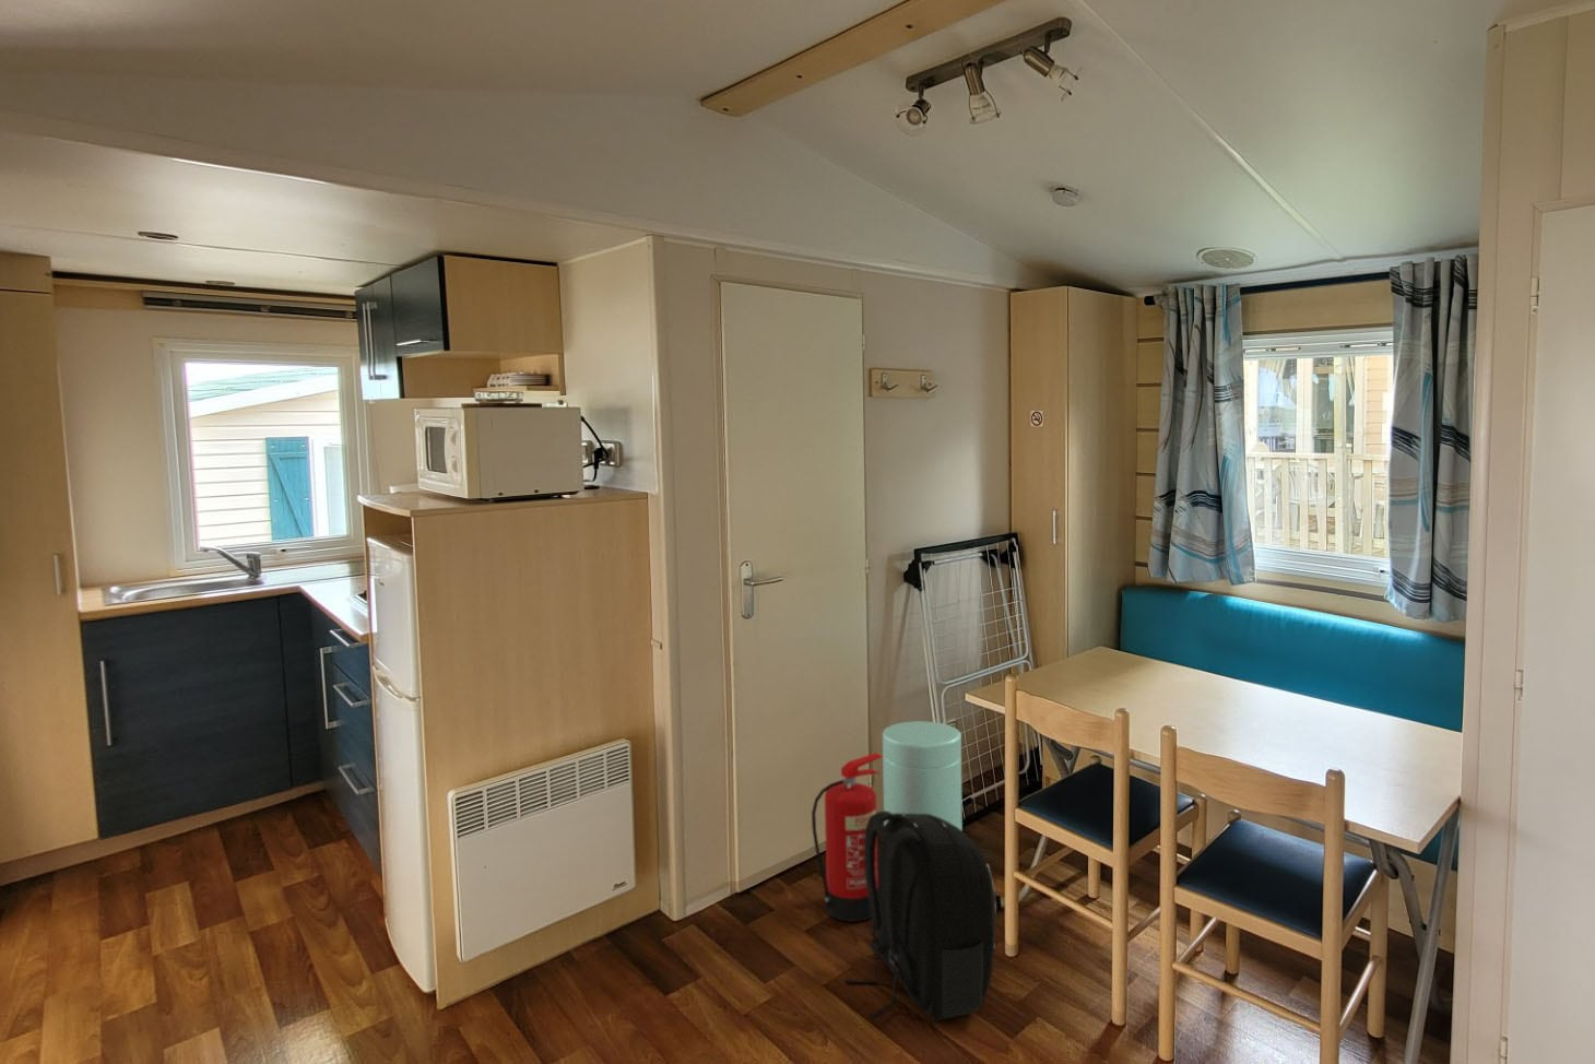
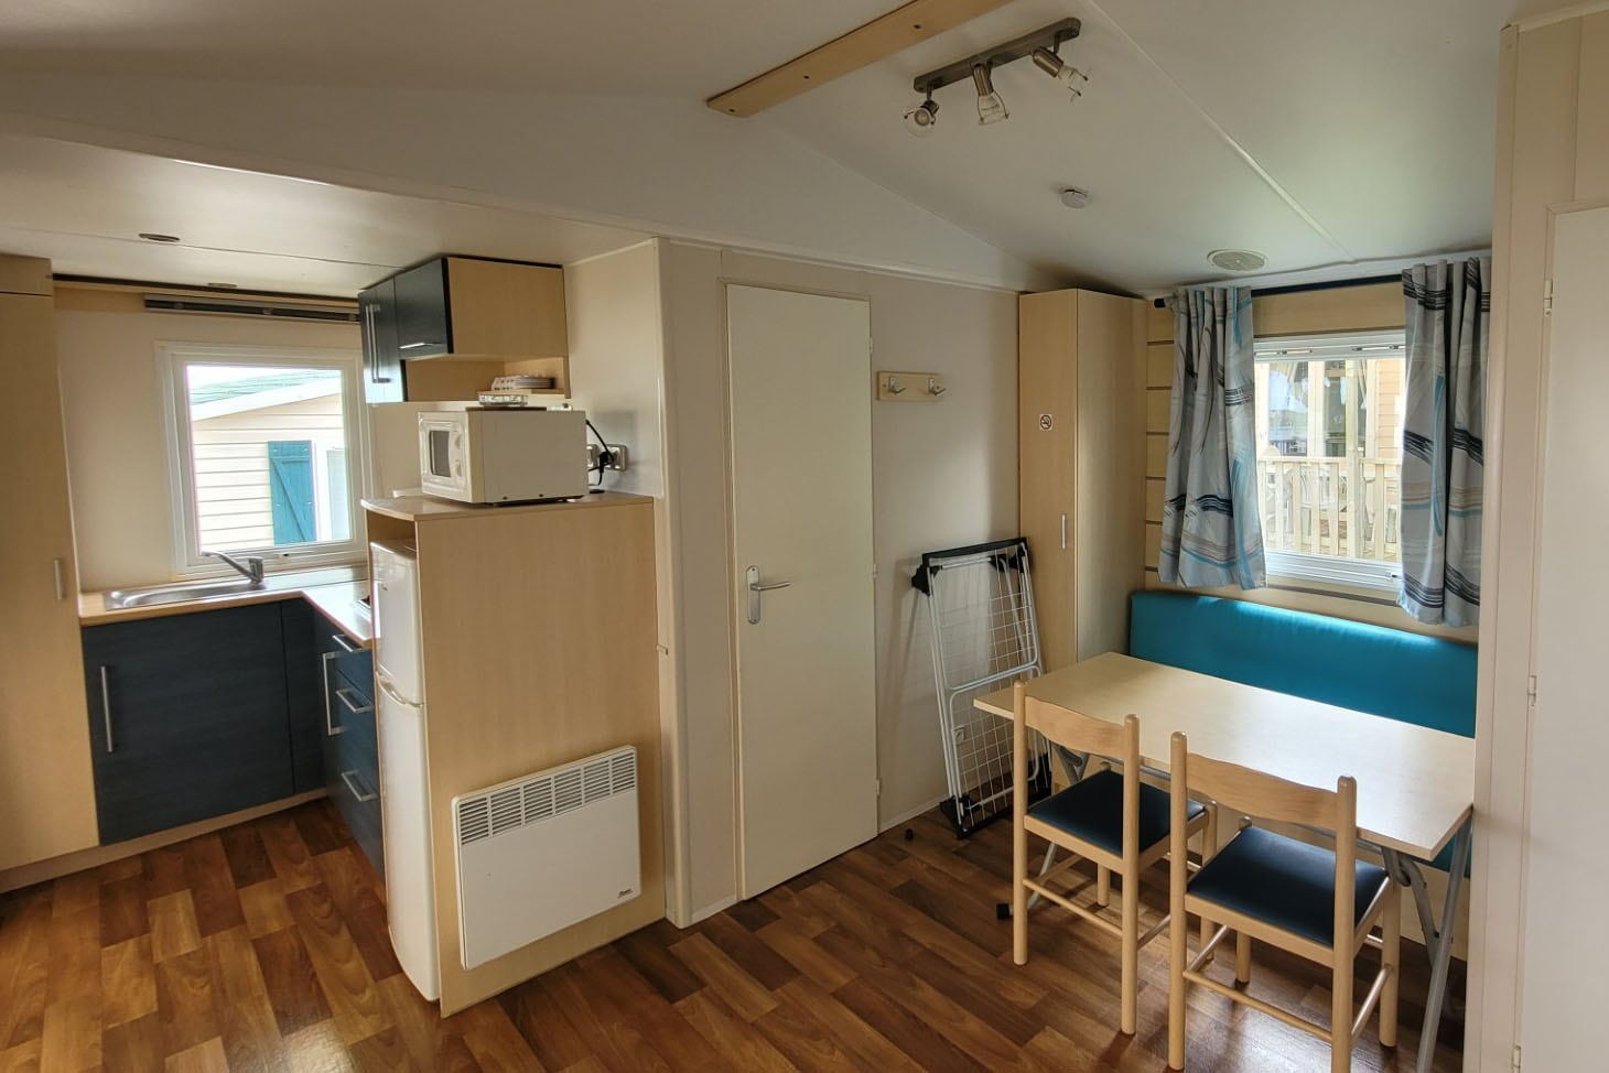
- fire extinguisher [811,752,884,923]
- backpack [844,810,998,1022]
- trash can [878,720,963,856]
